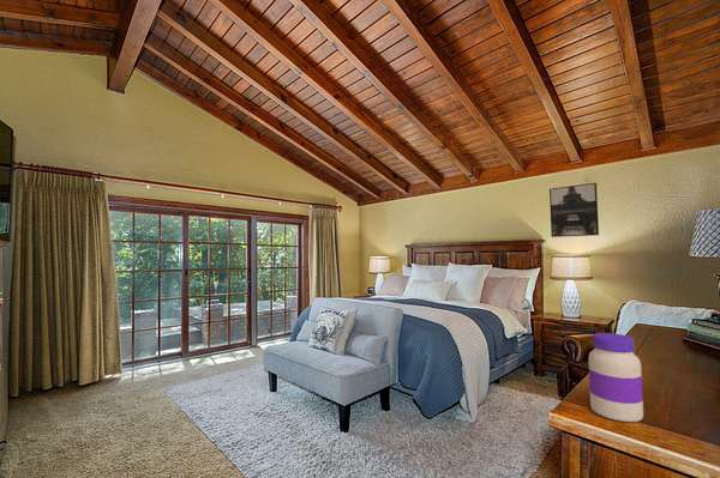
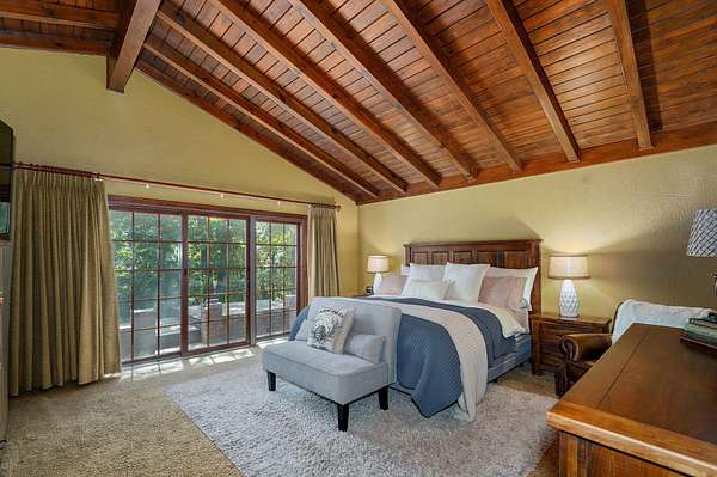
- jar [588,332,644,423]
- wall art [548,182,600,238]
